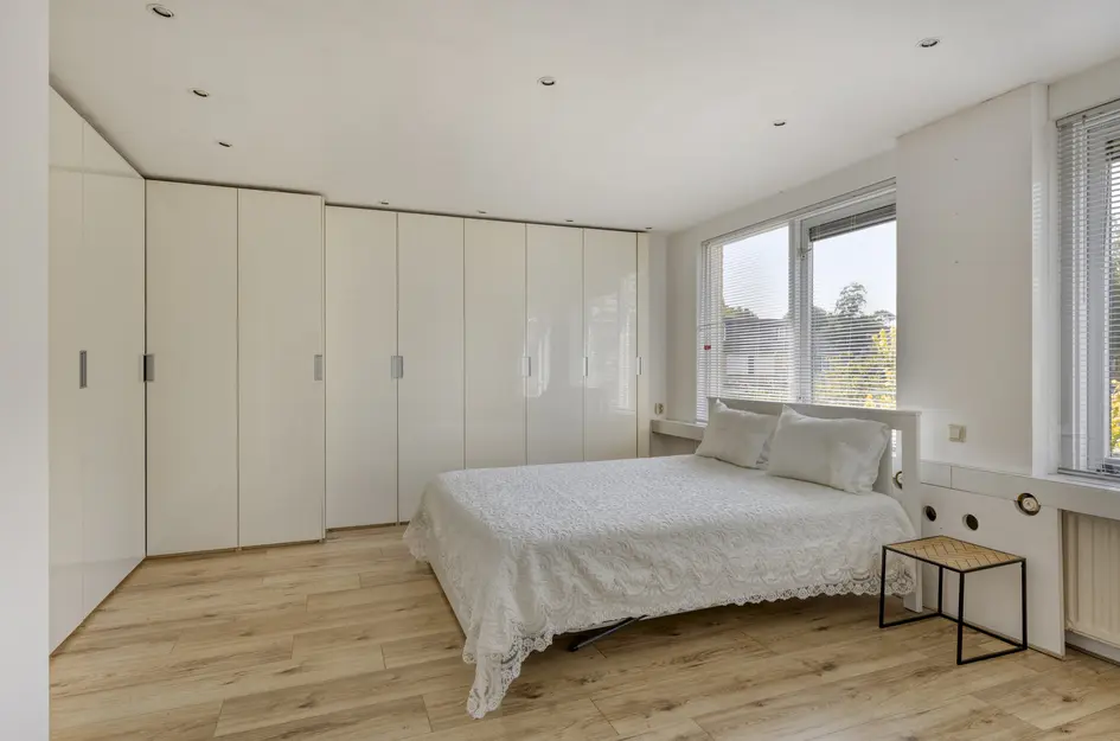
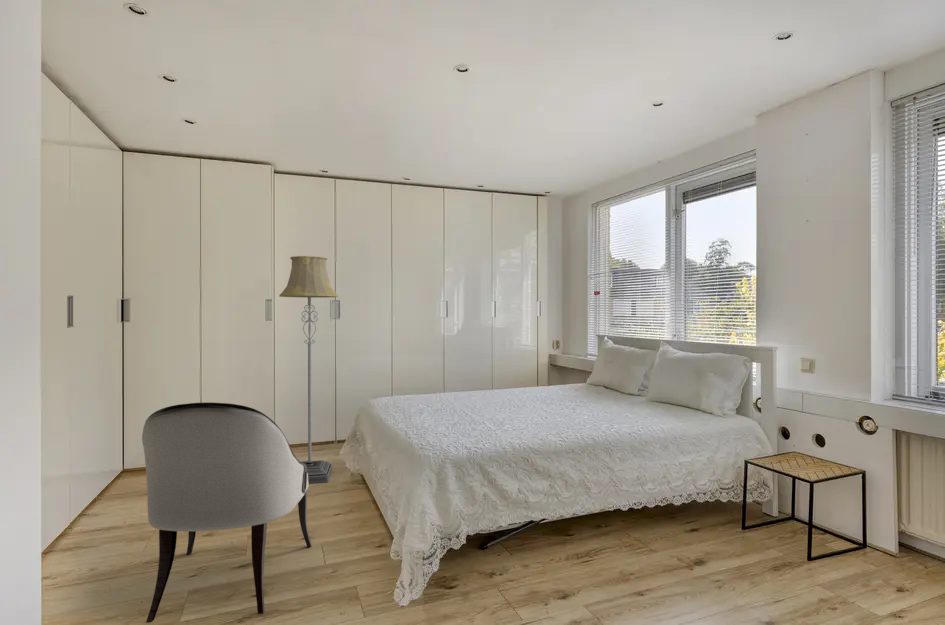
+ armchair [141,401,313,624]
+ floor lamp [278,255,339,484]
